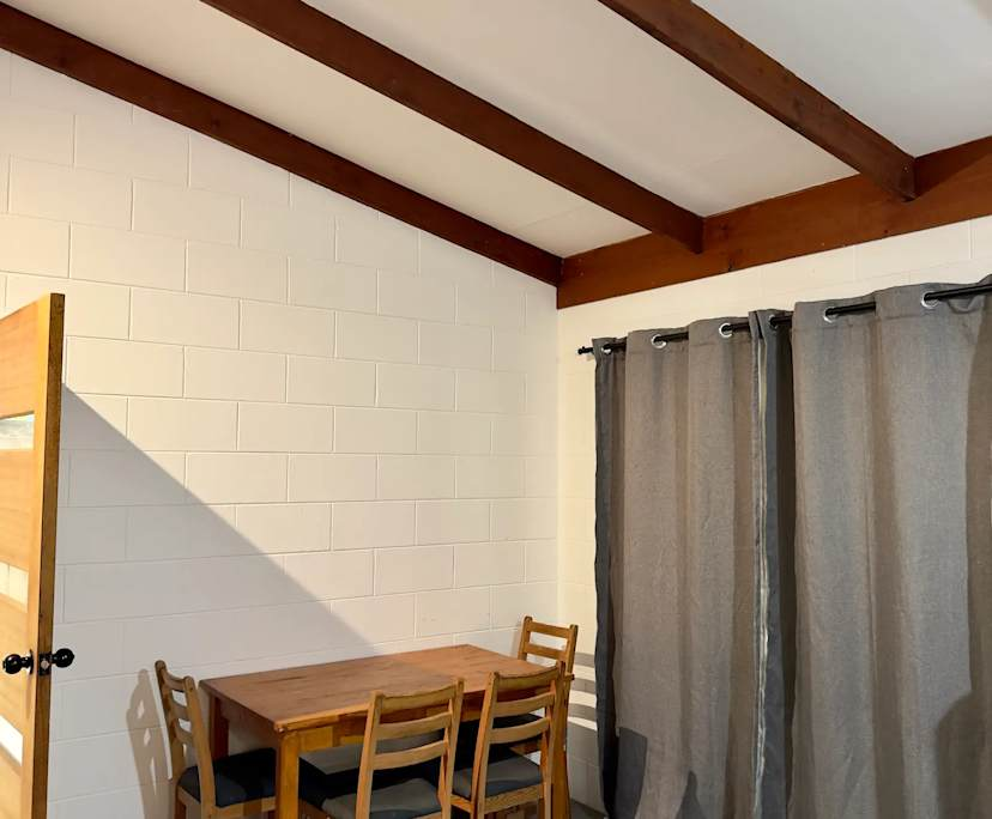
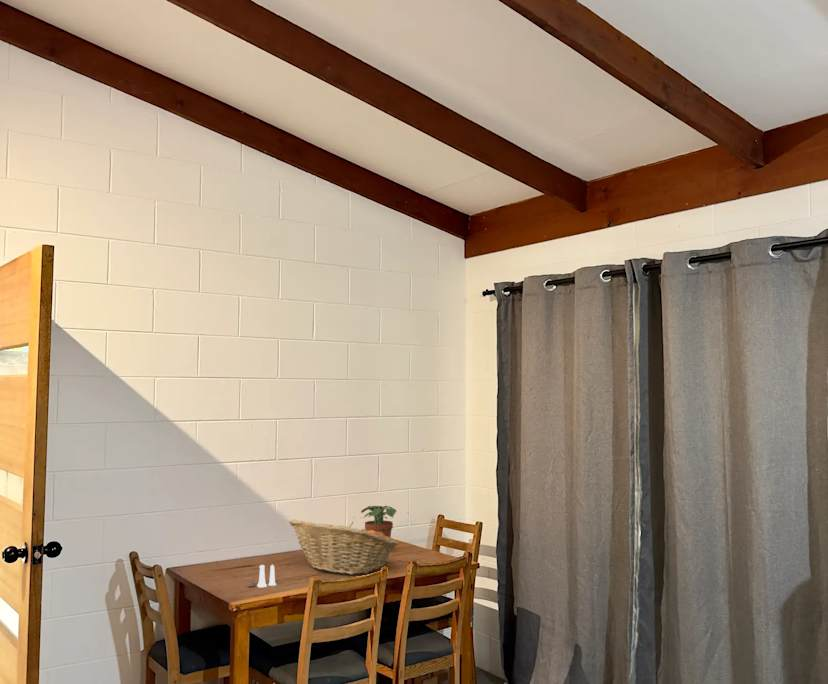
+ fruit basket [288,518,398,575]
+ salt and pepper shaker set [246,564,277,589]
+ potted plant [360,505,397,537]
